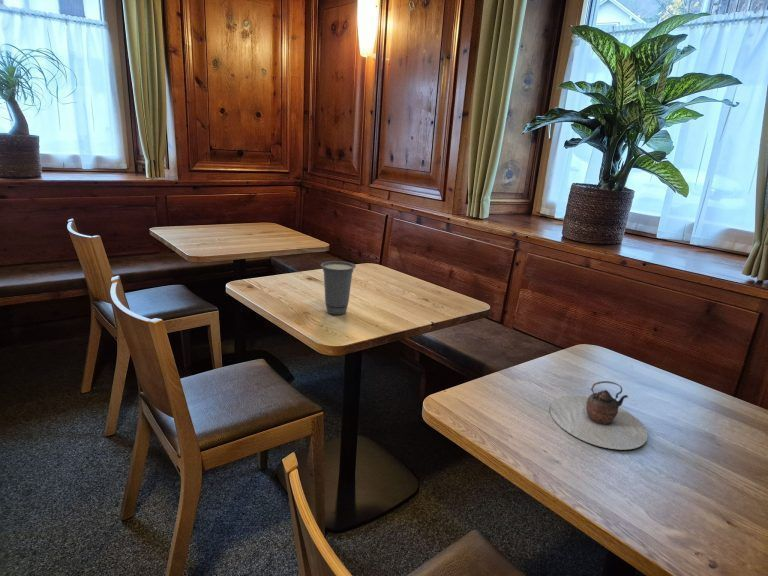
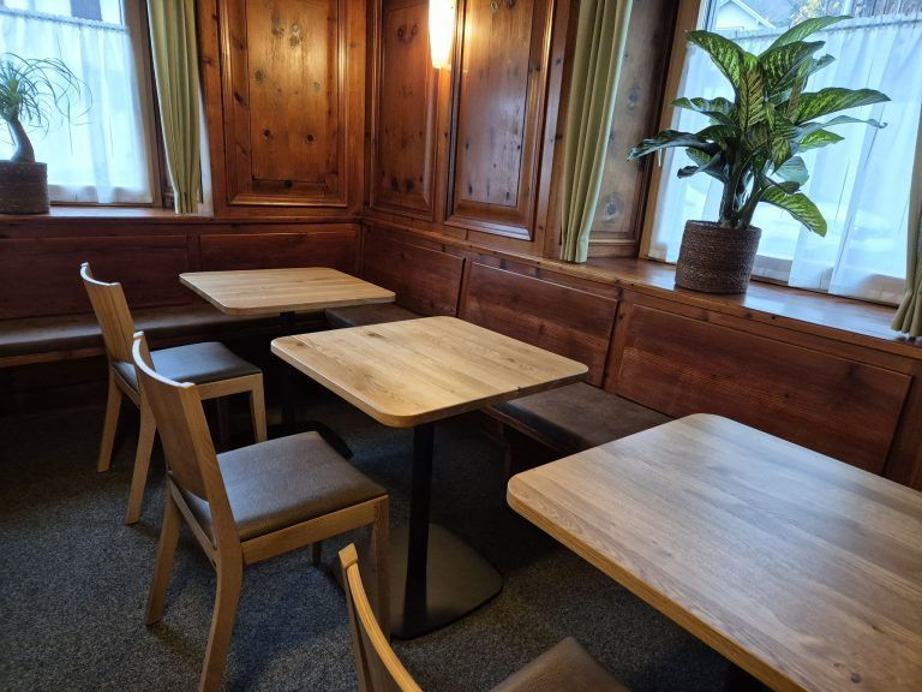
- teapot [549,380,649,451]
- cup [320,260,357,316]
